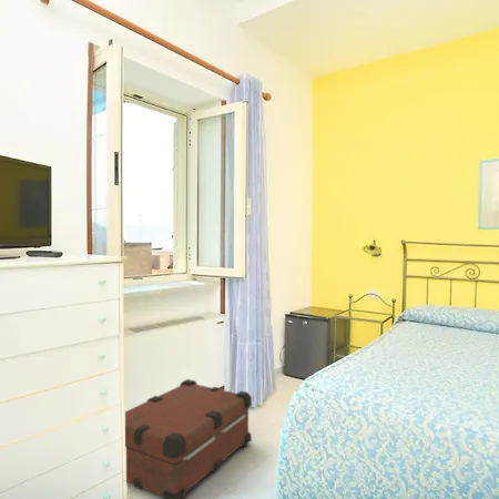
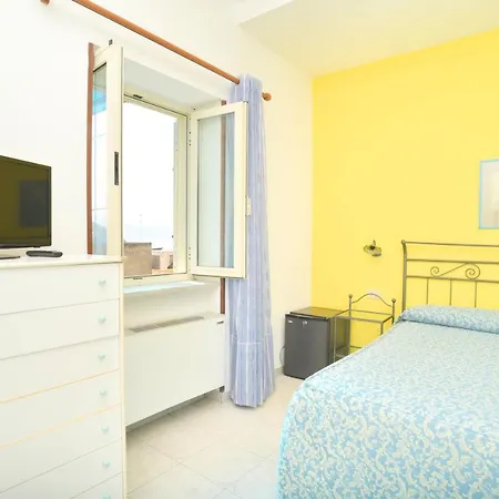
- suitcase [124,378,253,499]
